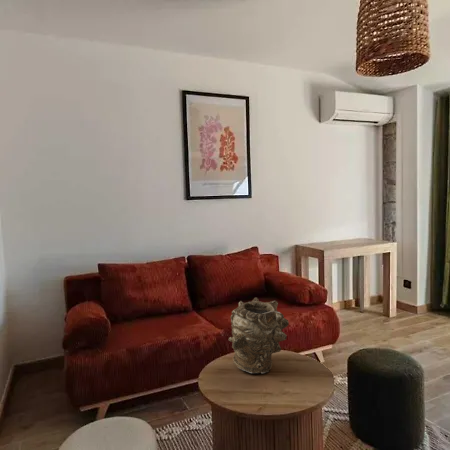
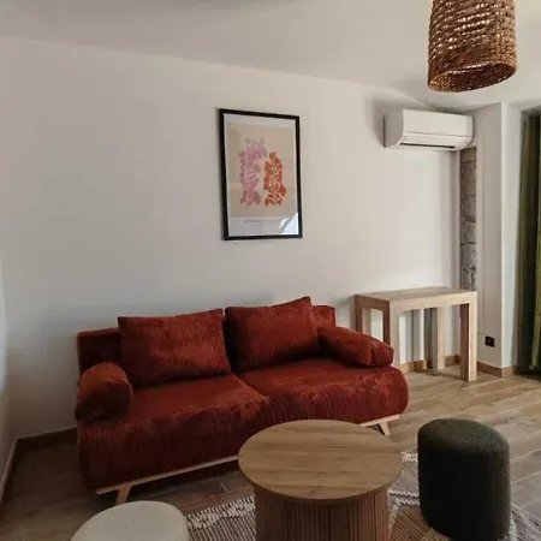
- vase [227,297,290,374]
